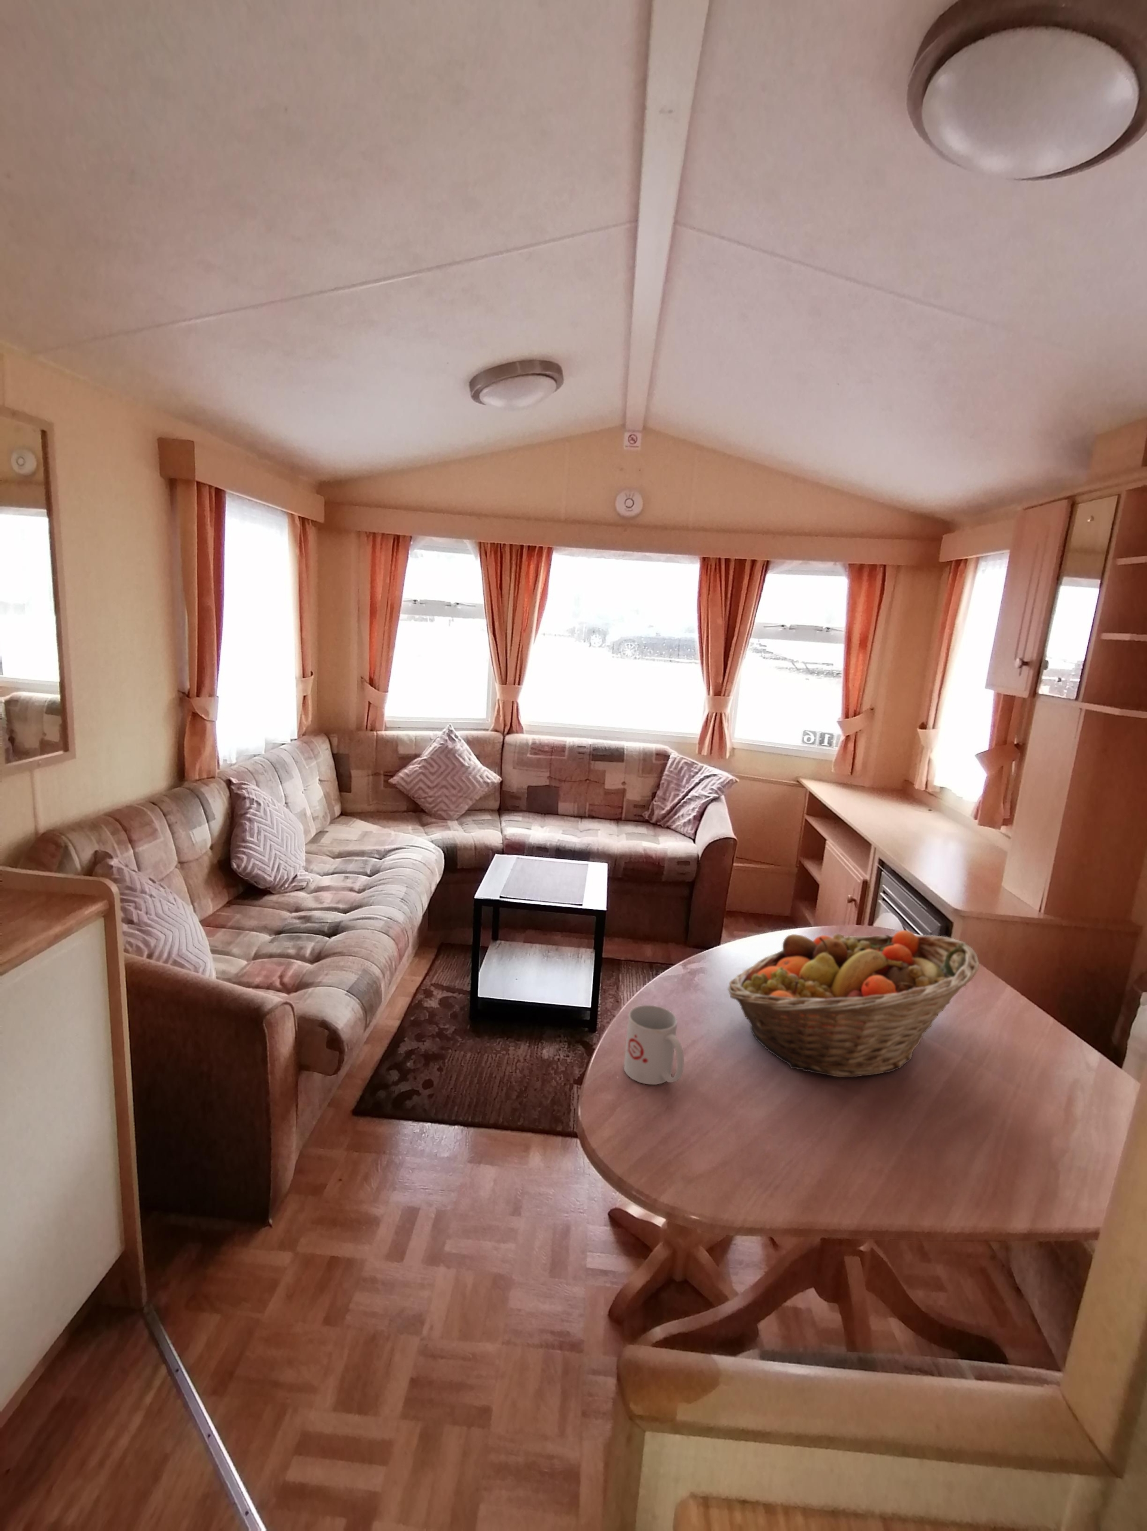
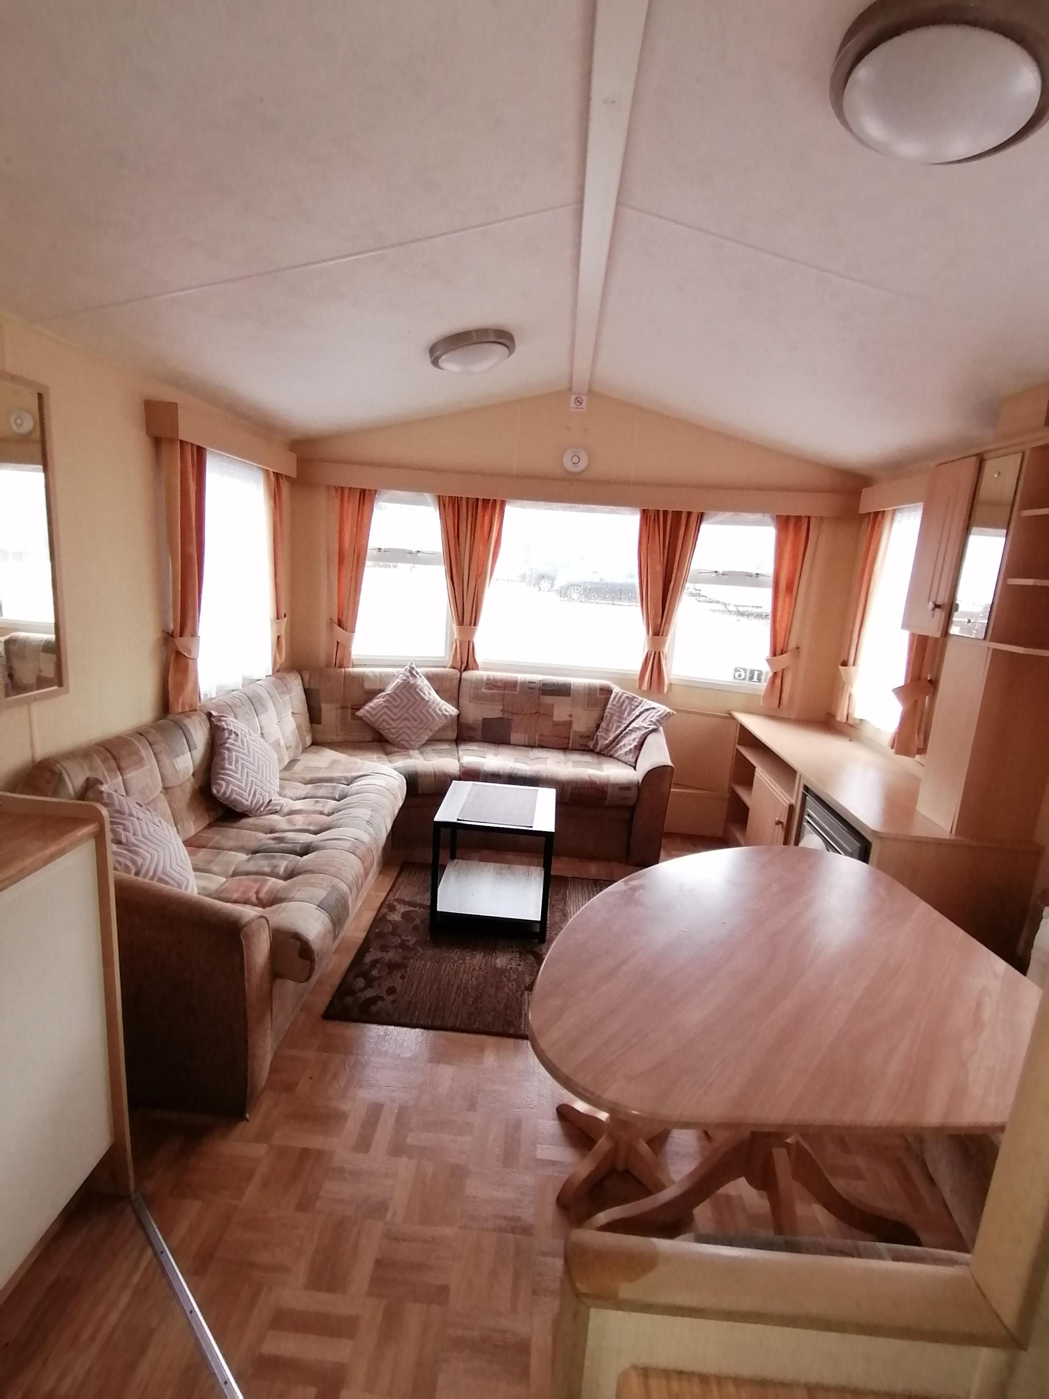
- fruit basket [727,929,980,1078]
- mug [623,1004,684,1085]
